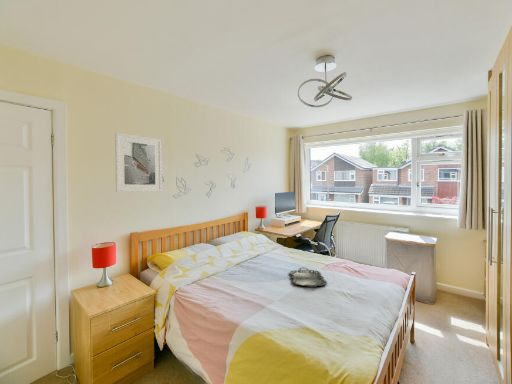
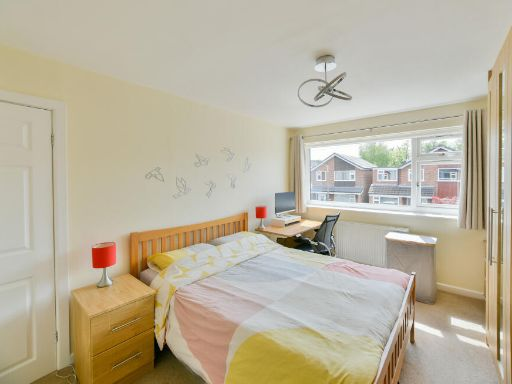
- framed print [114,131,163,193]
- serving tray [289,266,328,288]
